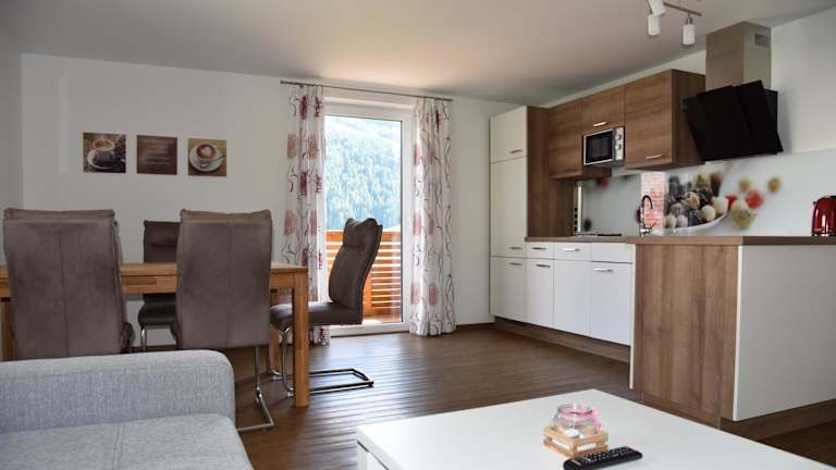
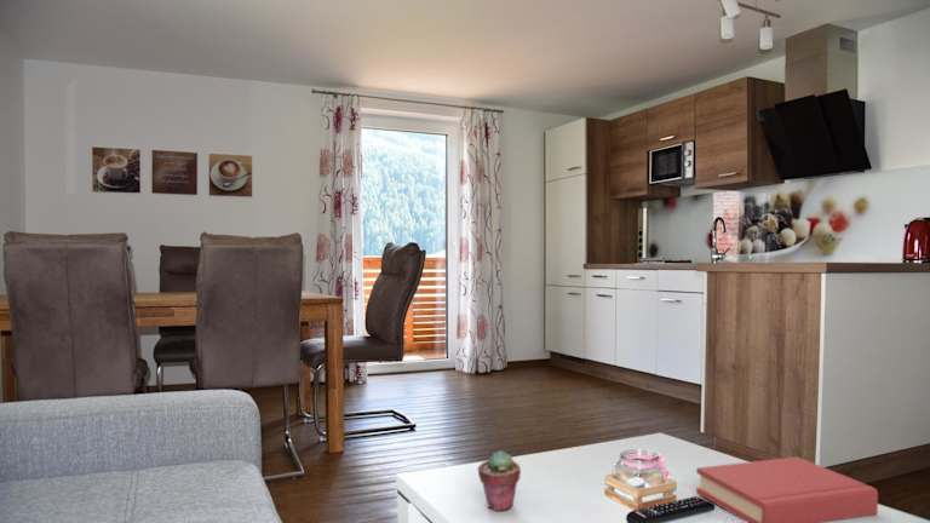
+ potted succulent [477,449,522,512]
+ hardback book [695,455,879,523]
